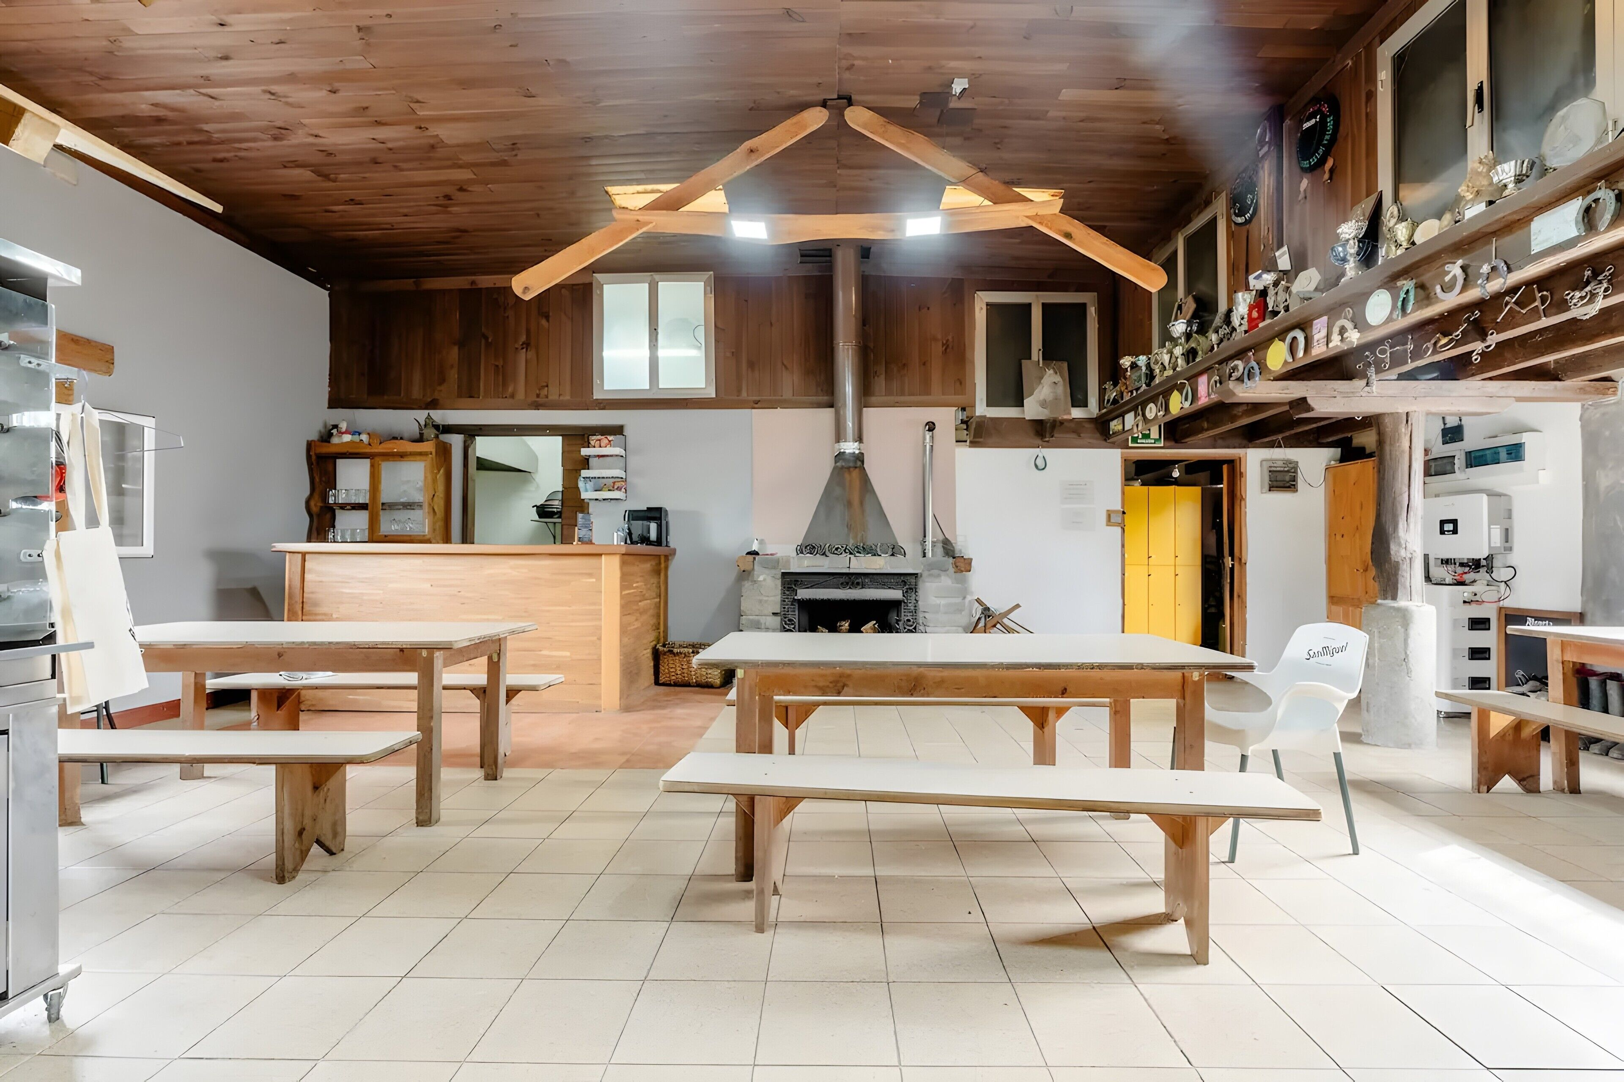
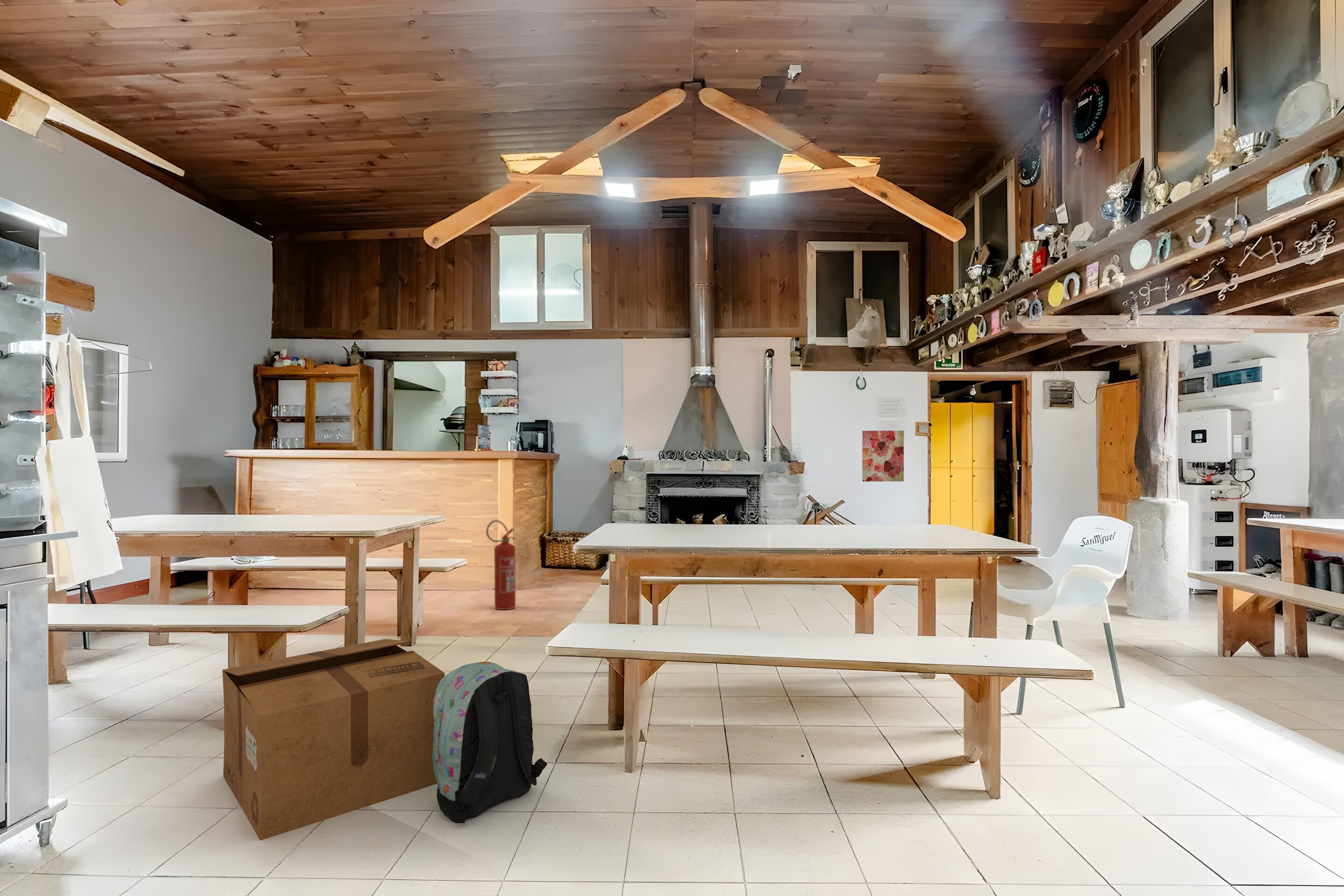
+ fire extinguisher [486,520,516,610]
+ cardboard box [222,639,445,841]
+ wall art [862,430,904,482]
+ backpack [433,661,547,824]
